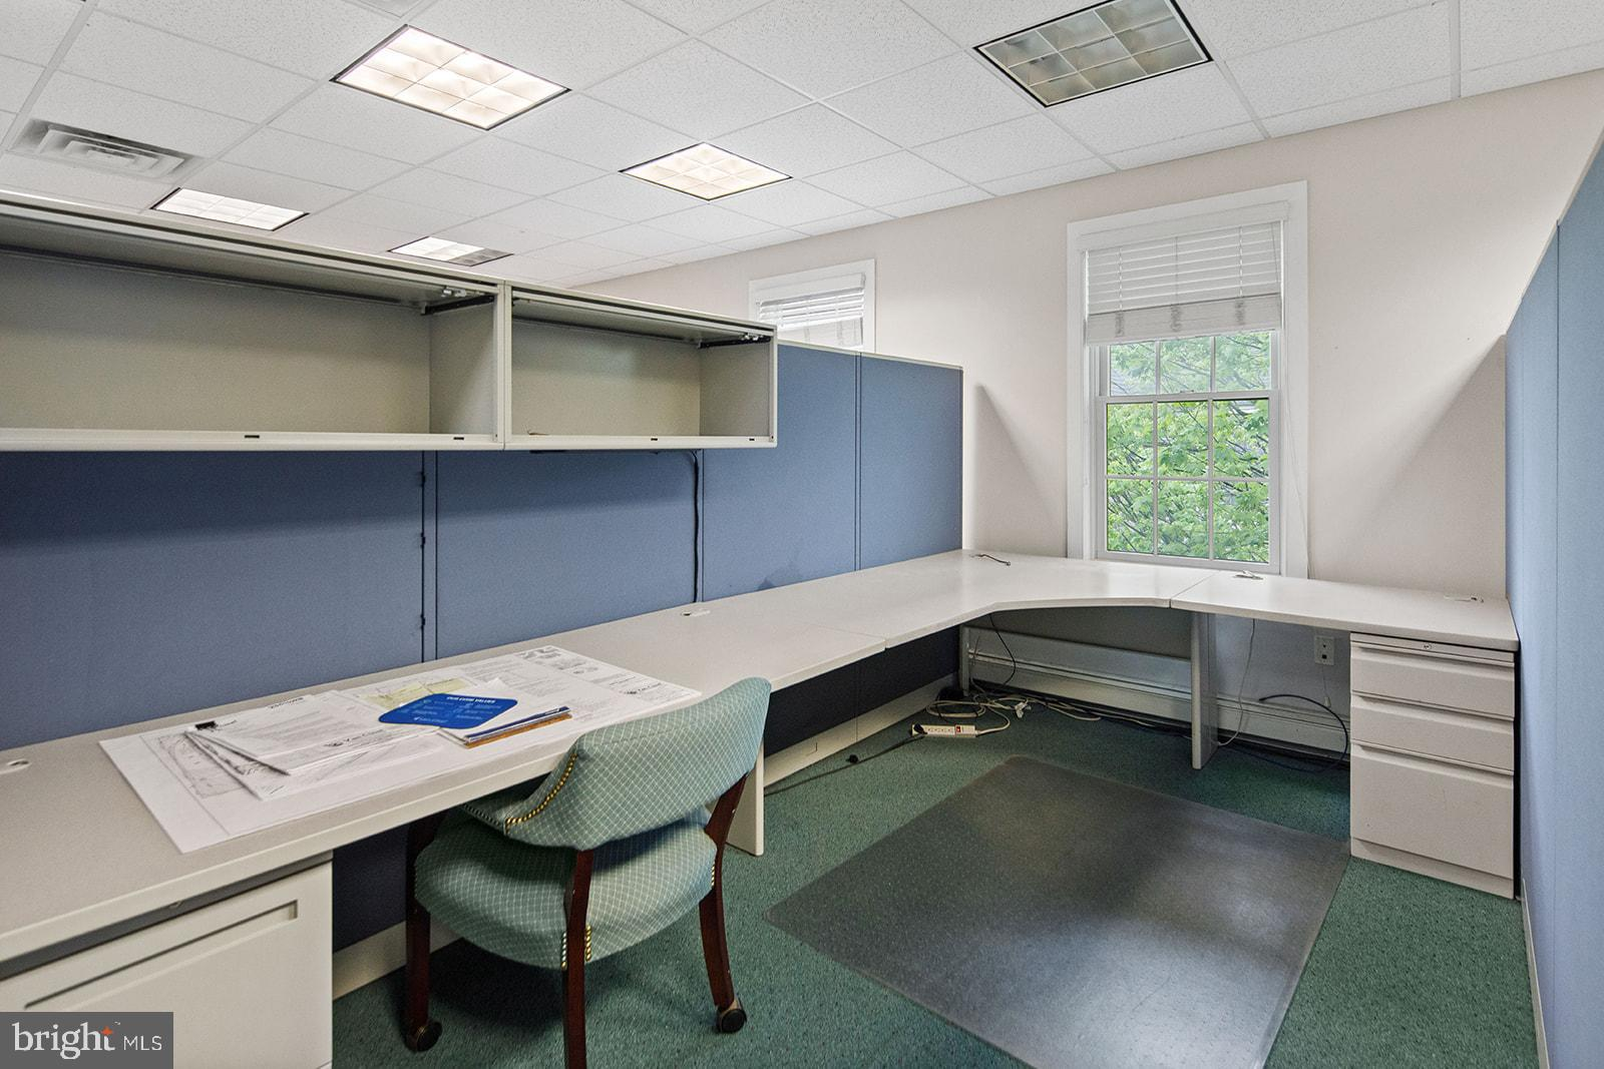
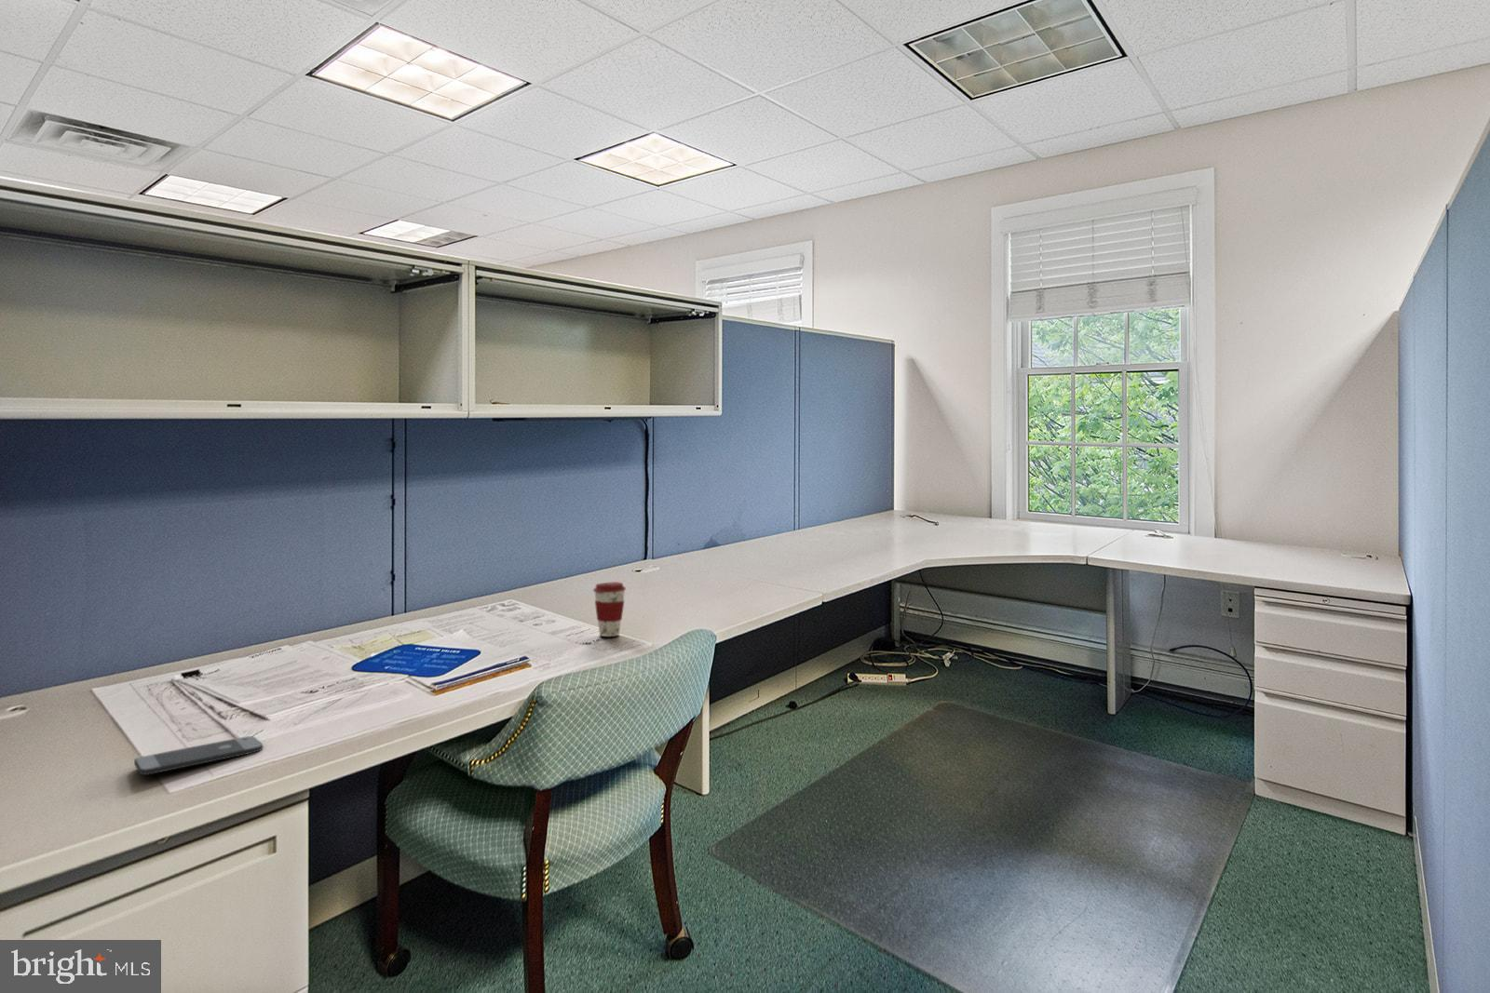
+ coffee cup [592,581,626,637]
+ smartphone [133,735,264,776]
